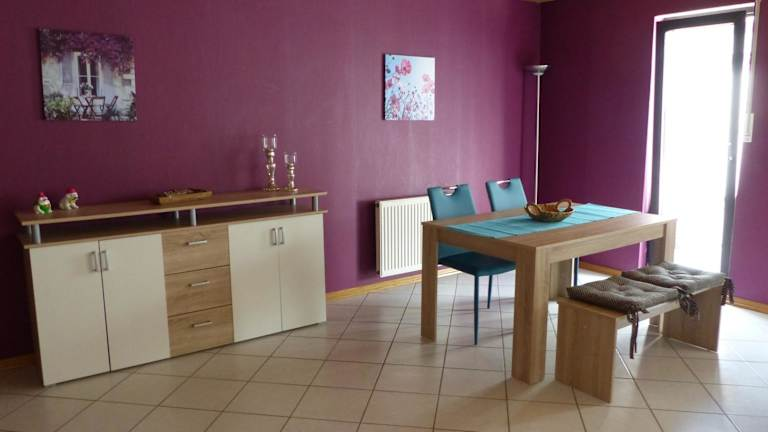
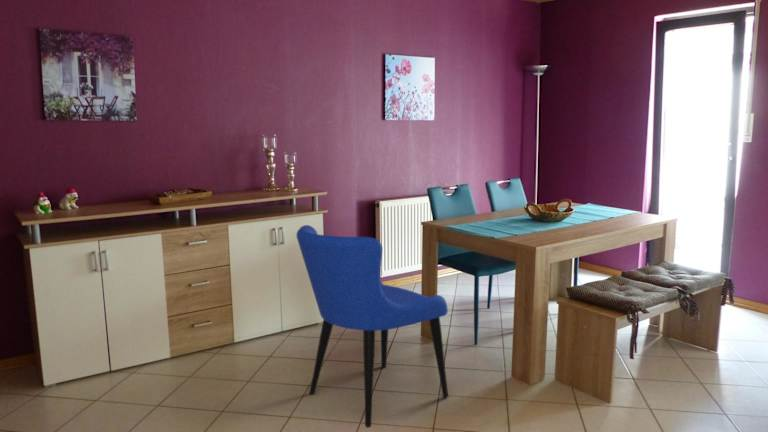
+ dining chair [295,224,449,429]
